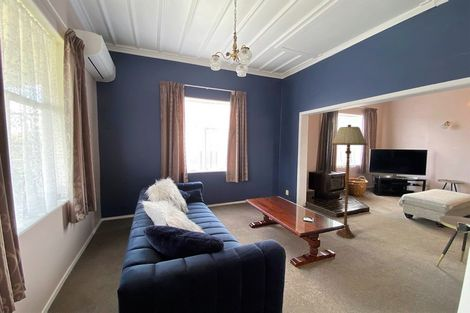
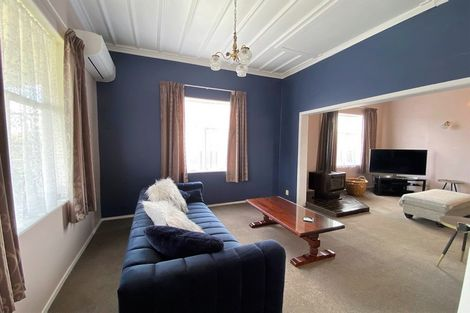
- floor lamp [330,124,368,239]
